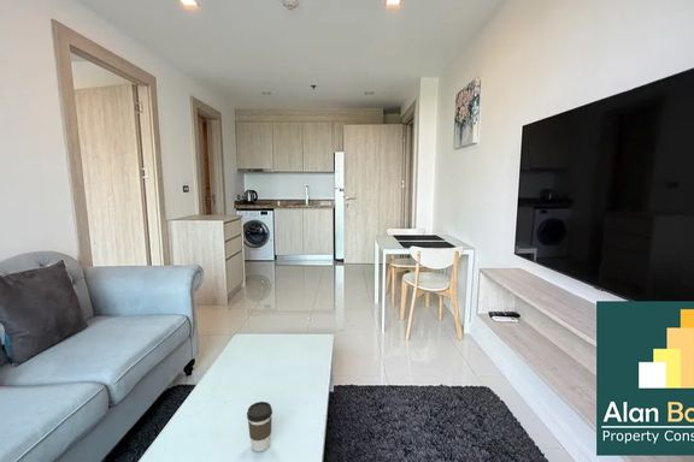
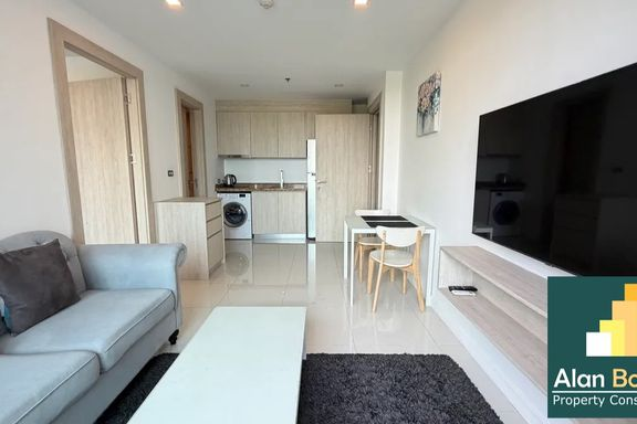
- coffee cup [246,401,274,454]
